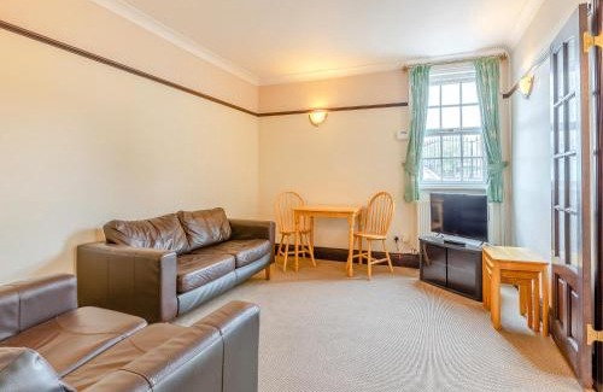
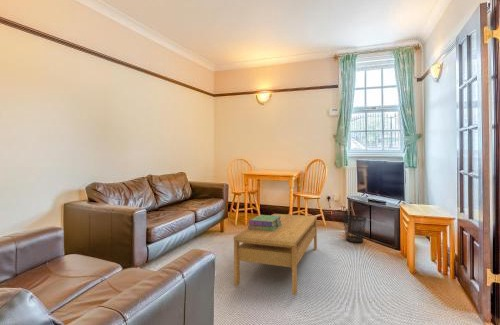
+ stack of books [247,214,281,231]
+ coffee table [233,213,318,296]
+ wastebasket [342,214,368,243]
